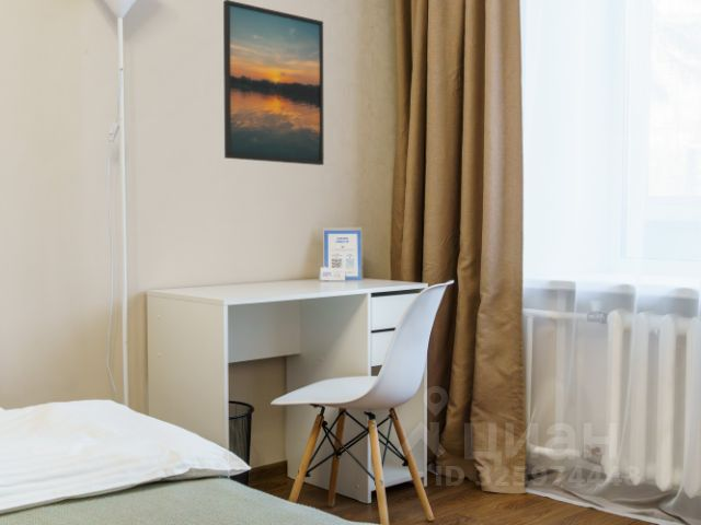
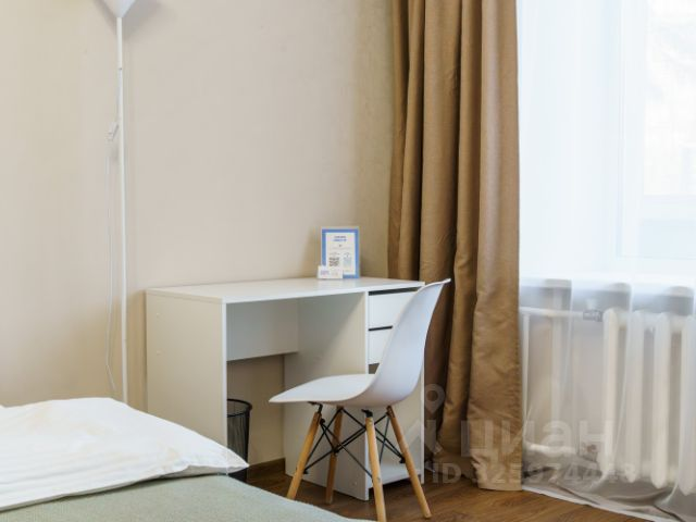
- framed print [222,0,325,166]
